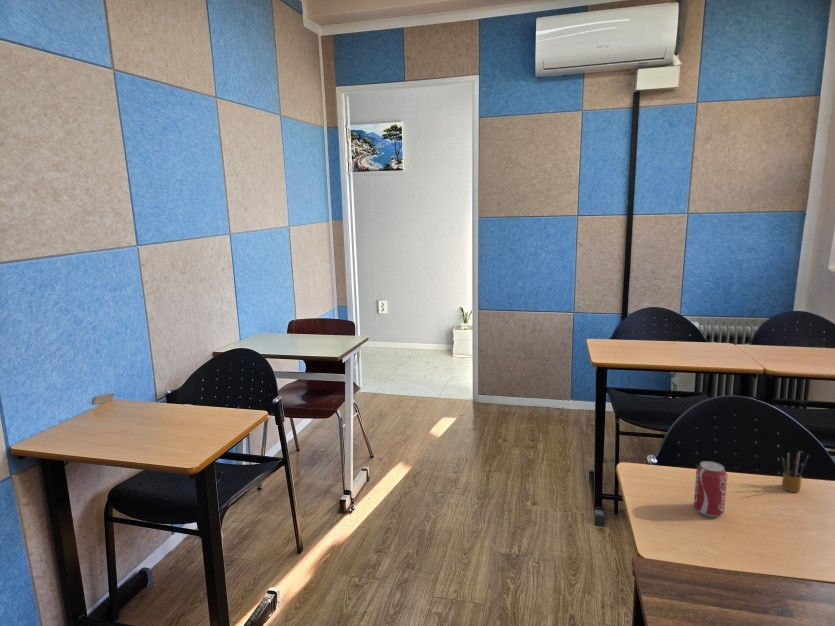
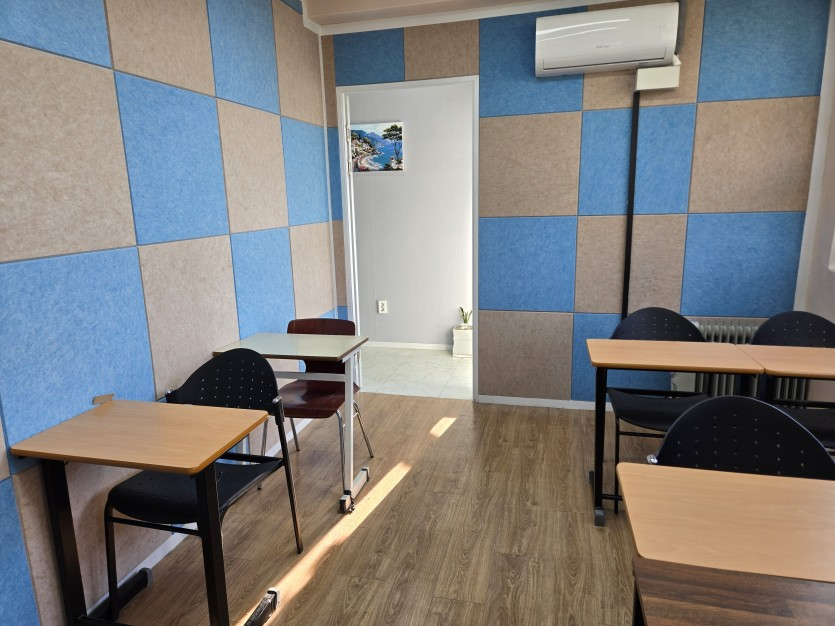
- pencil box [781,449,810,493]
- beverage can [693,460,728,518]
